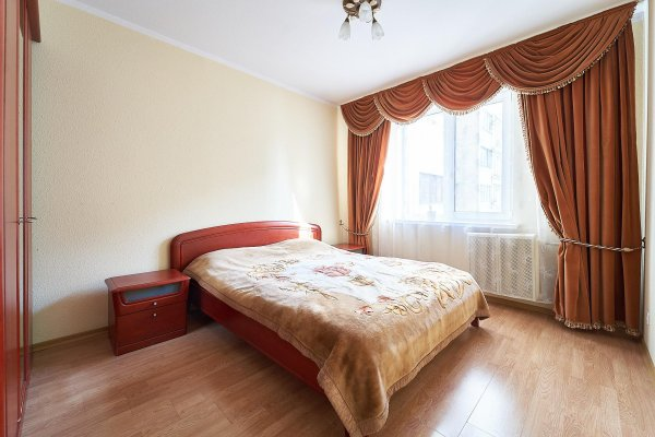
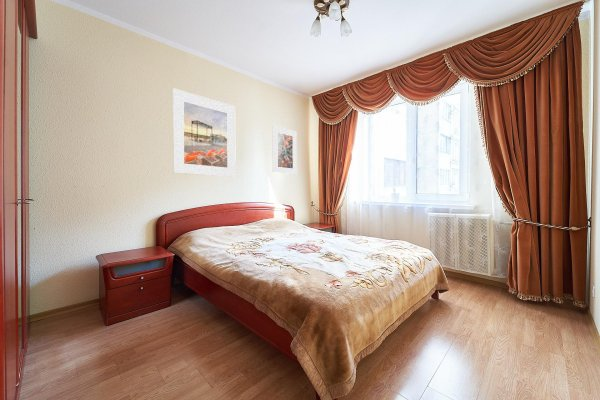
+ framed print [172,87,237,178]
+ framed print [272,125,298,175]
